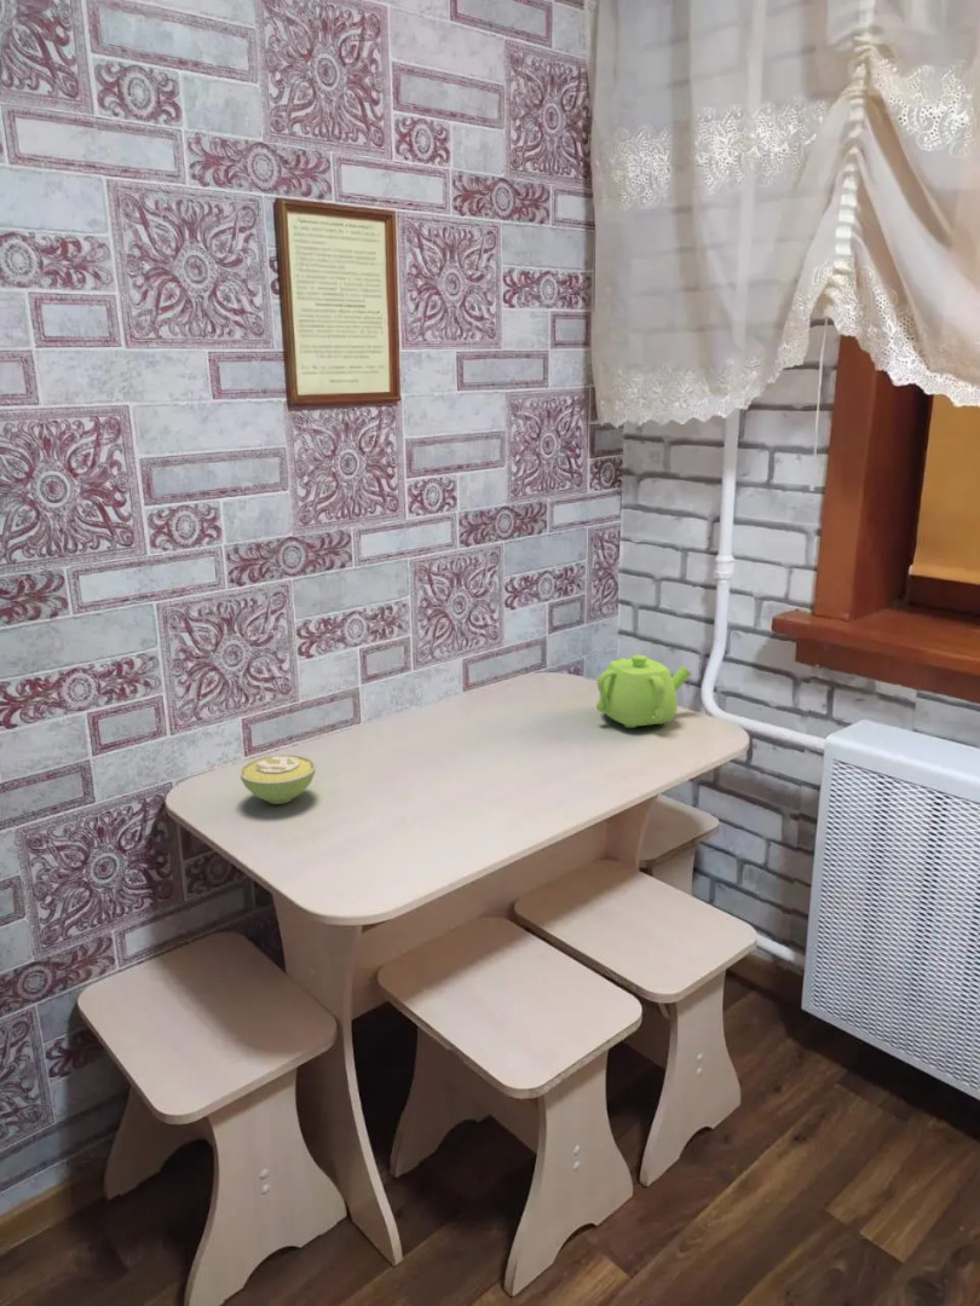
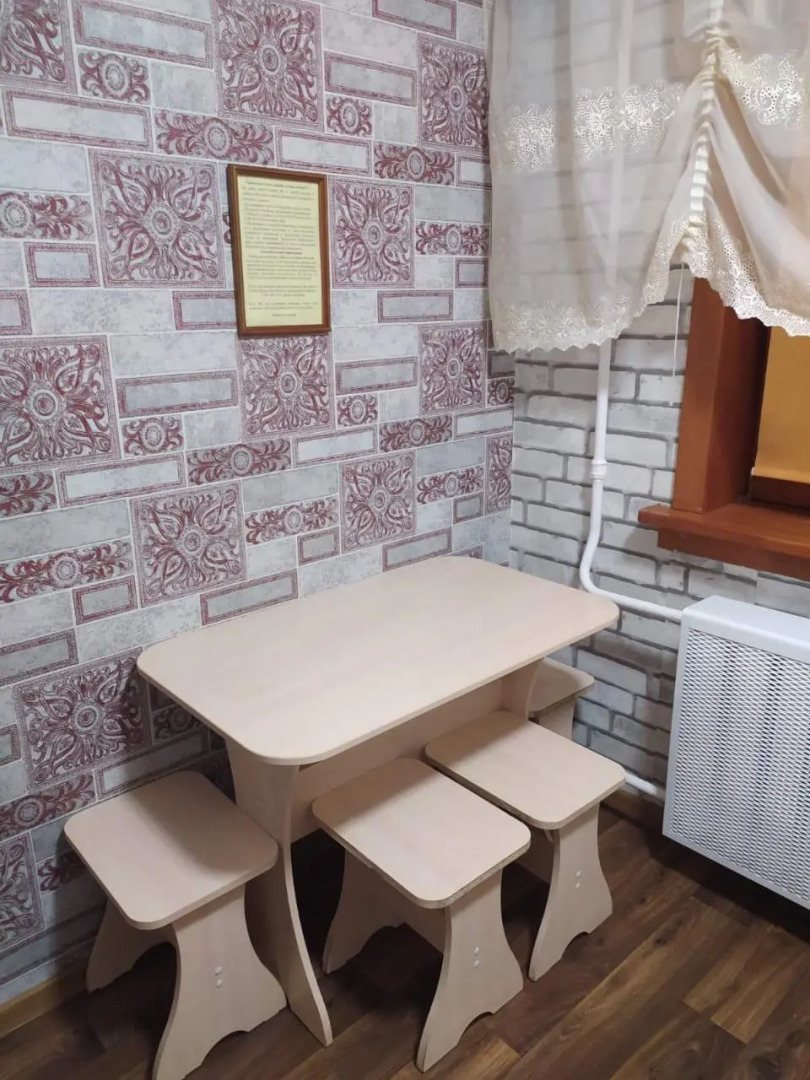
- teapot [595,654,693,729]
- sugar bowl [238,753,317,805]
